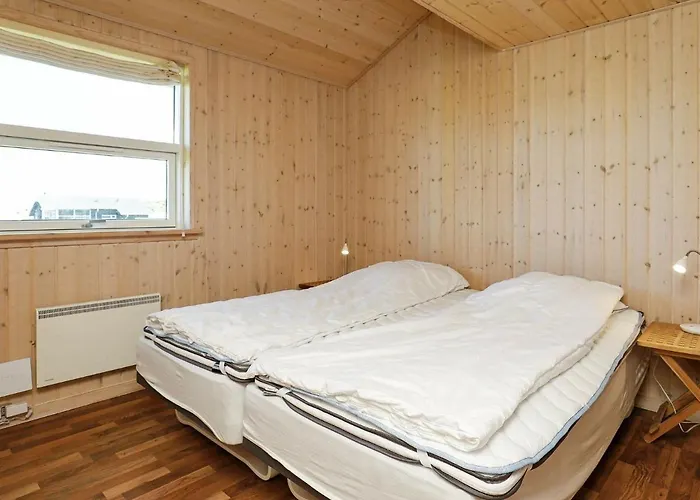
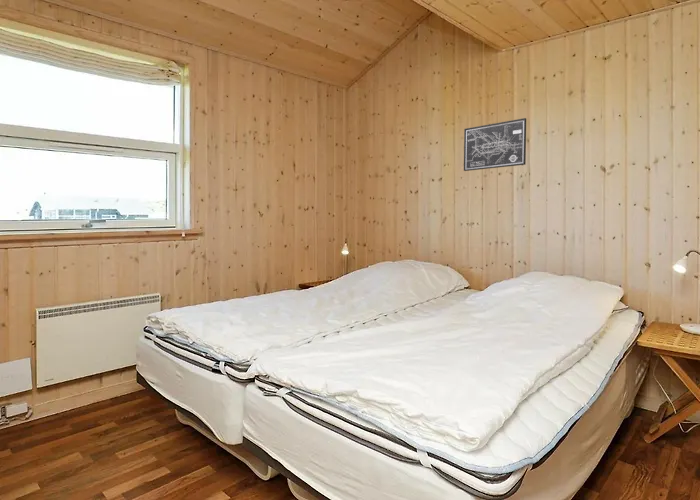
+ wall art [463,117,527,172]
